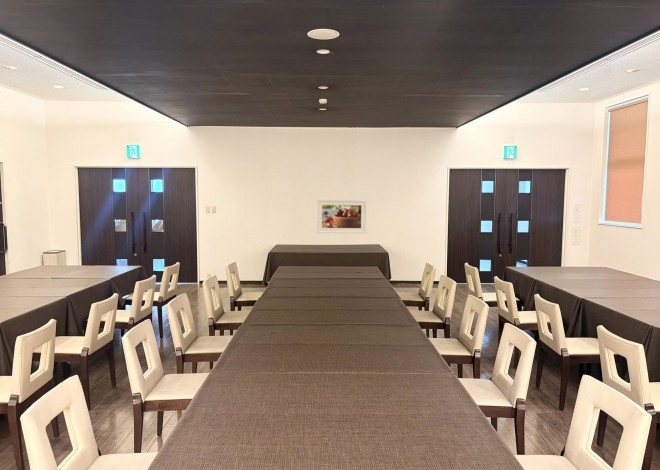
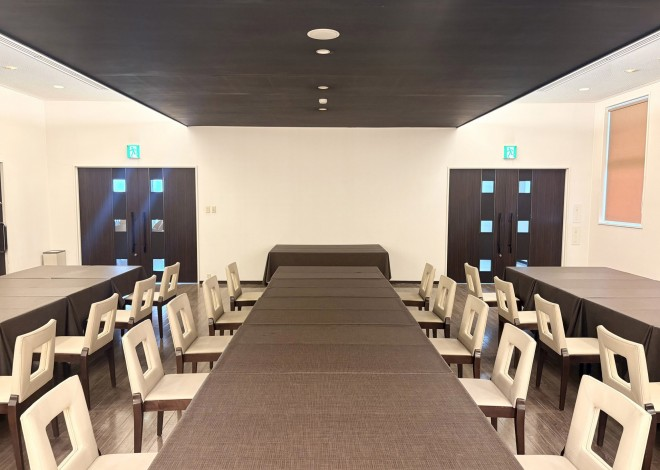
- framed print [316,199,367,234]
